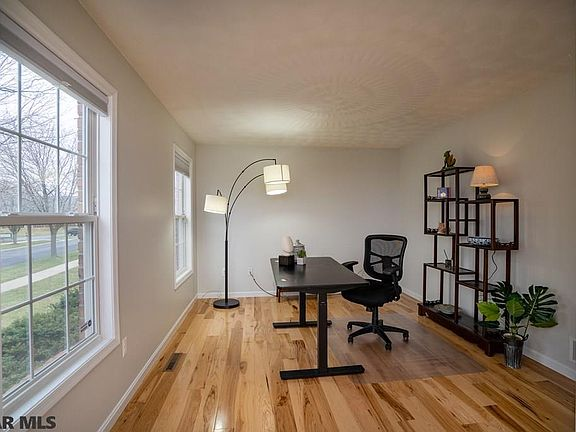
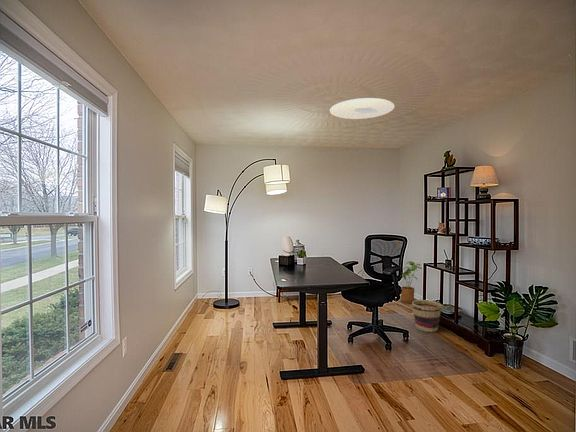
+ house plant [400,260,424,304]
+ basket [411,299,442,333]
+ ceiling light [329,97,395,120]
